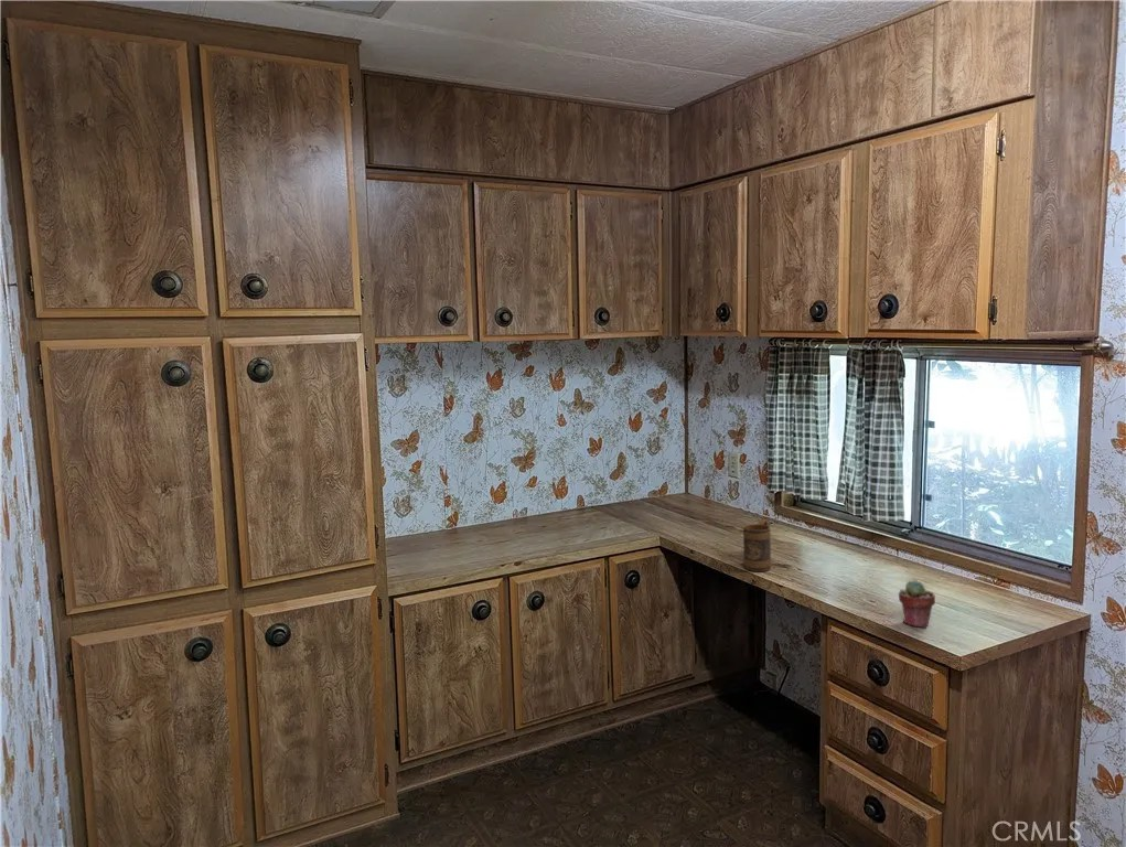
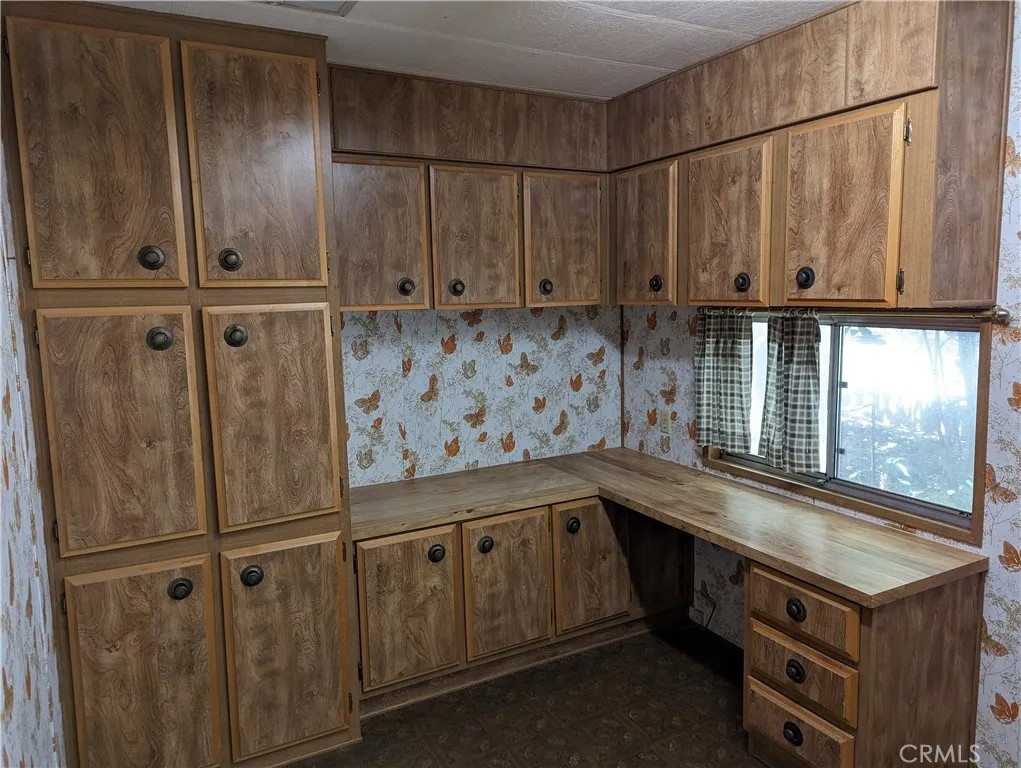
- potted succulent [898,580,936,629]
- mug [742,518,772,572]
